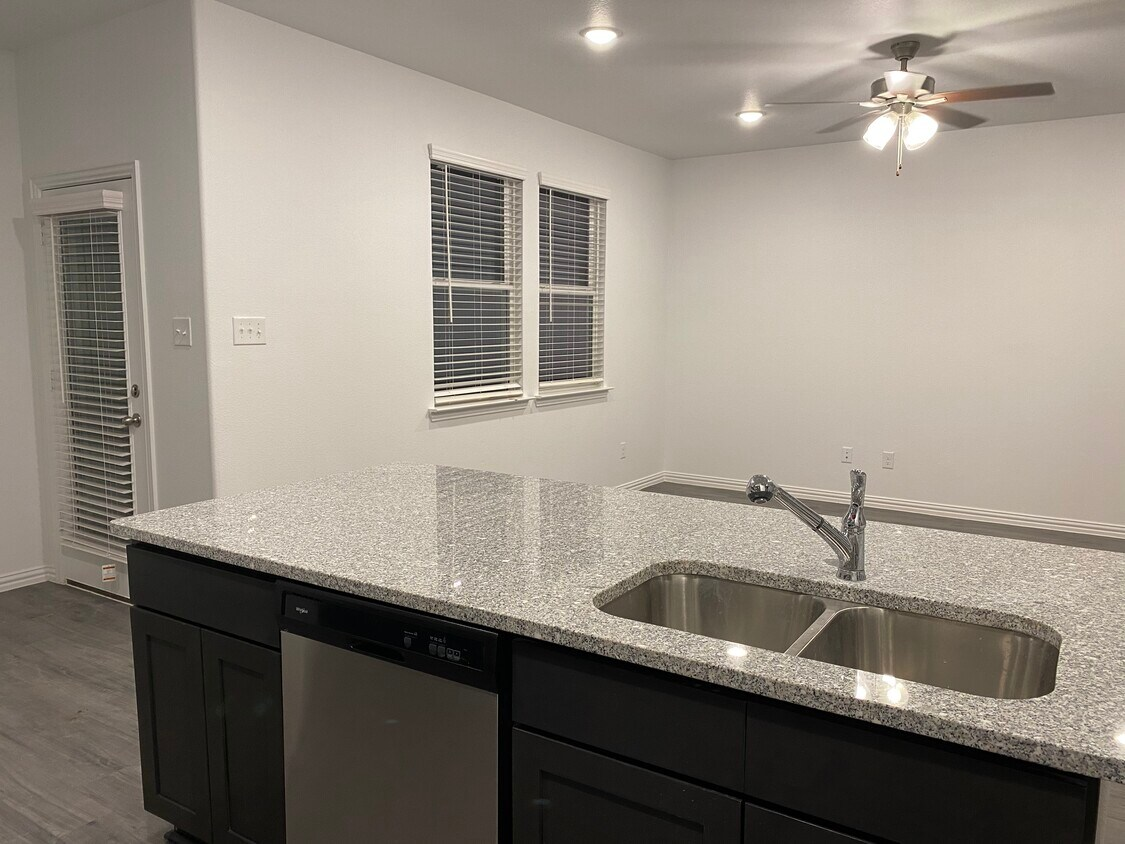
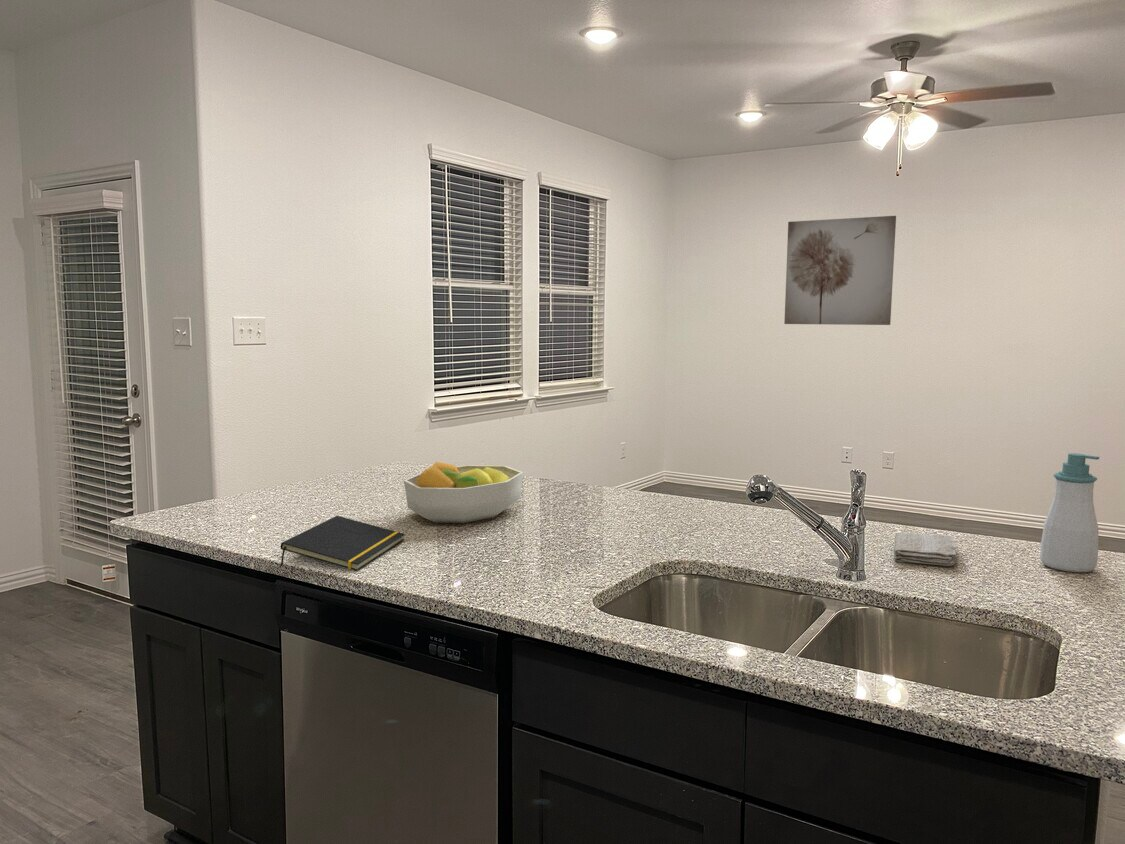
+ notepad [280,515,406,572]
+ wall art [784,215,897,326]
+ soap bottle [1039,452,1101,573]
+ washcloth [893,531,957,567]
+ fruit bowl [403,461,524,524]
